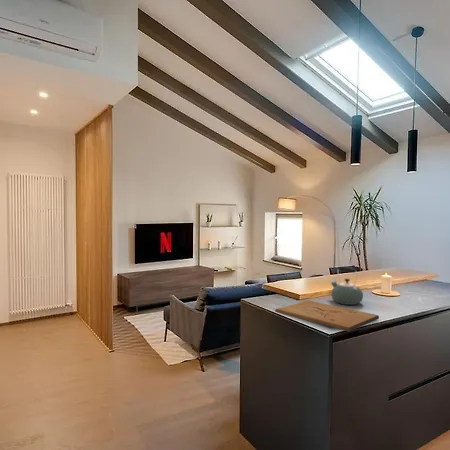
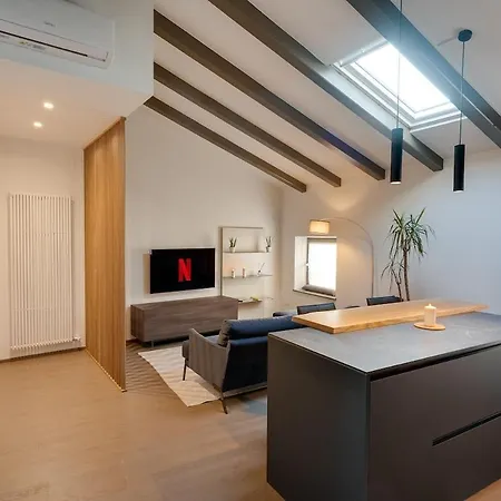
- cutting board [274,299,380,333]
- kettle [329,266,364,306]
